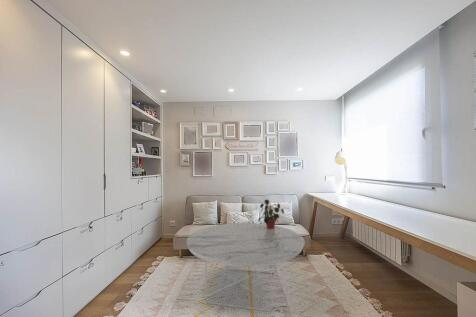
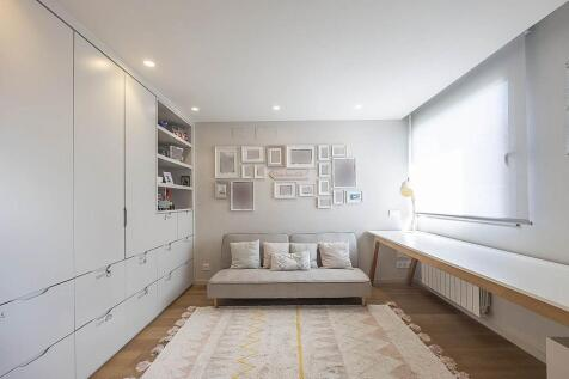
- coffee table [186,222,306,312]
- potted plant [257,198,285,229]
